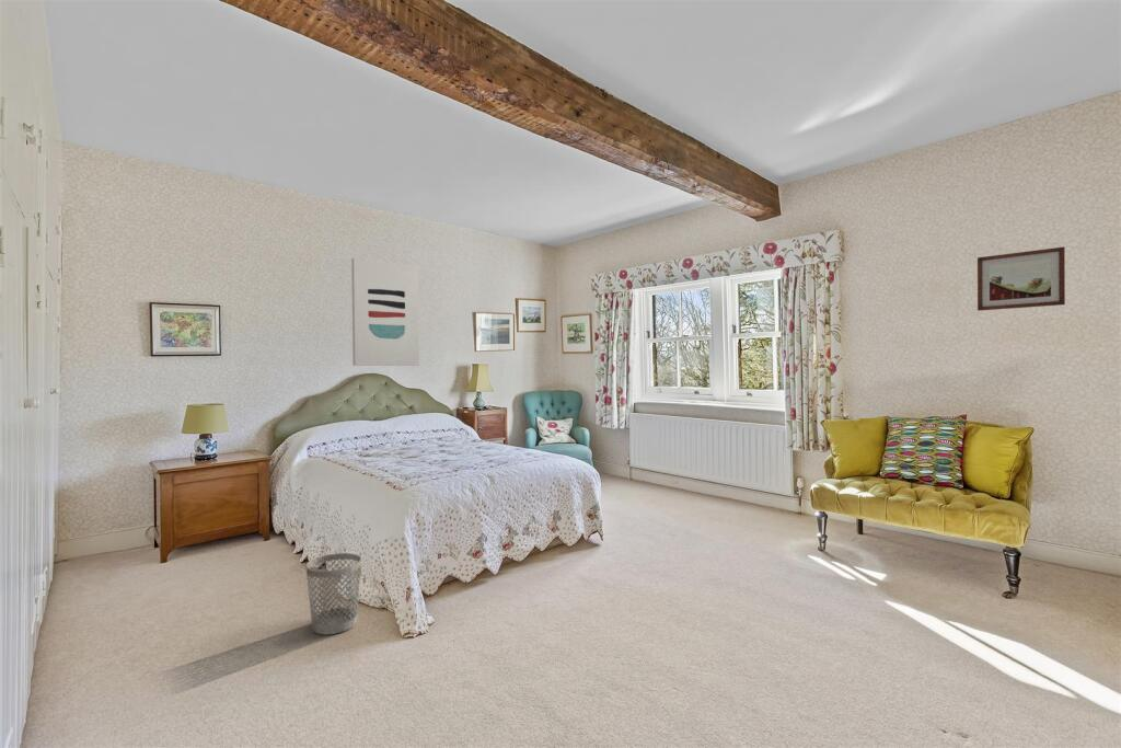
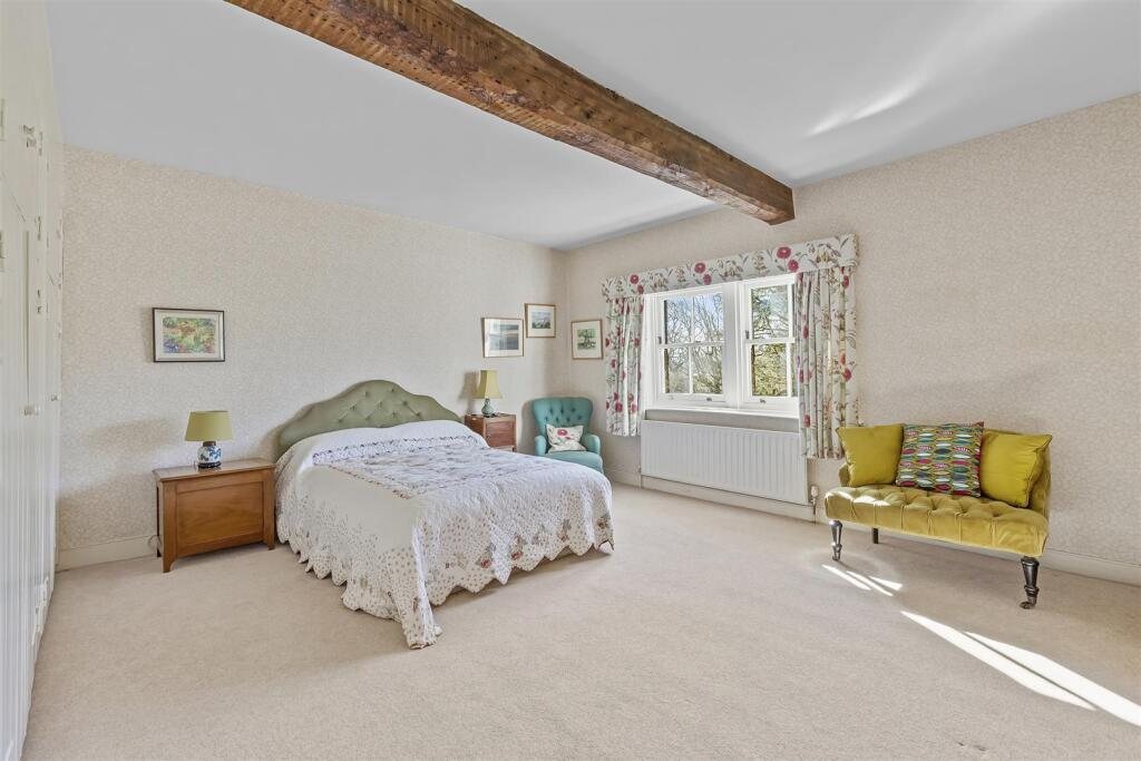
- wastebasket [304,552,362,636]
- wall art [350,257,420,367]
- wall art [976,245,1066,312]
